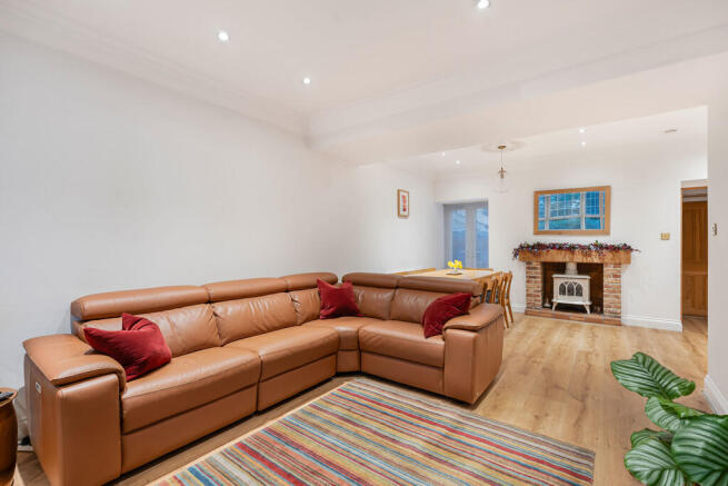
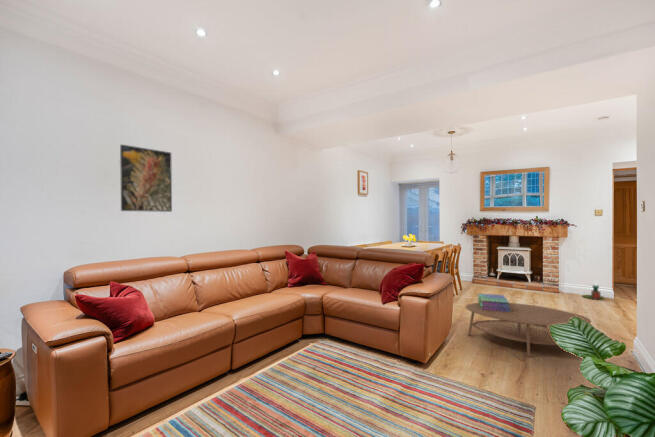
+ coffee table [465,302,592,358]
+ stack of books [476,293,511,312]
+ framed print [119,143,173,213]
+ plant pot [581,280,605,301]
